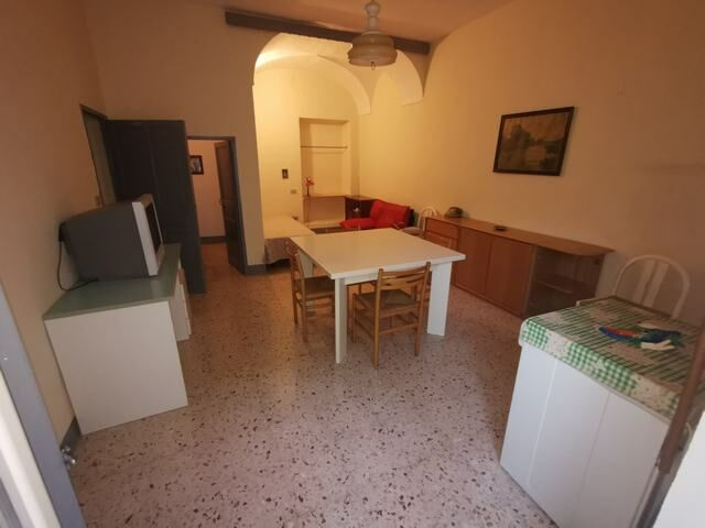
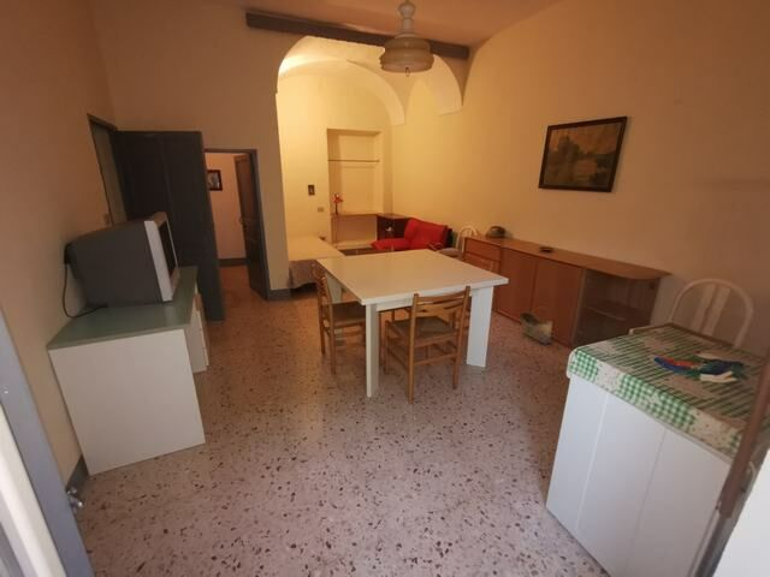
+ basket [520,305,553,346]
